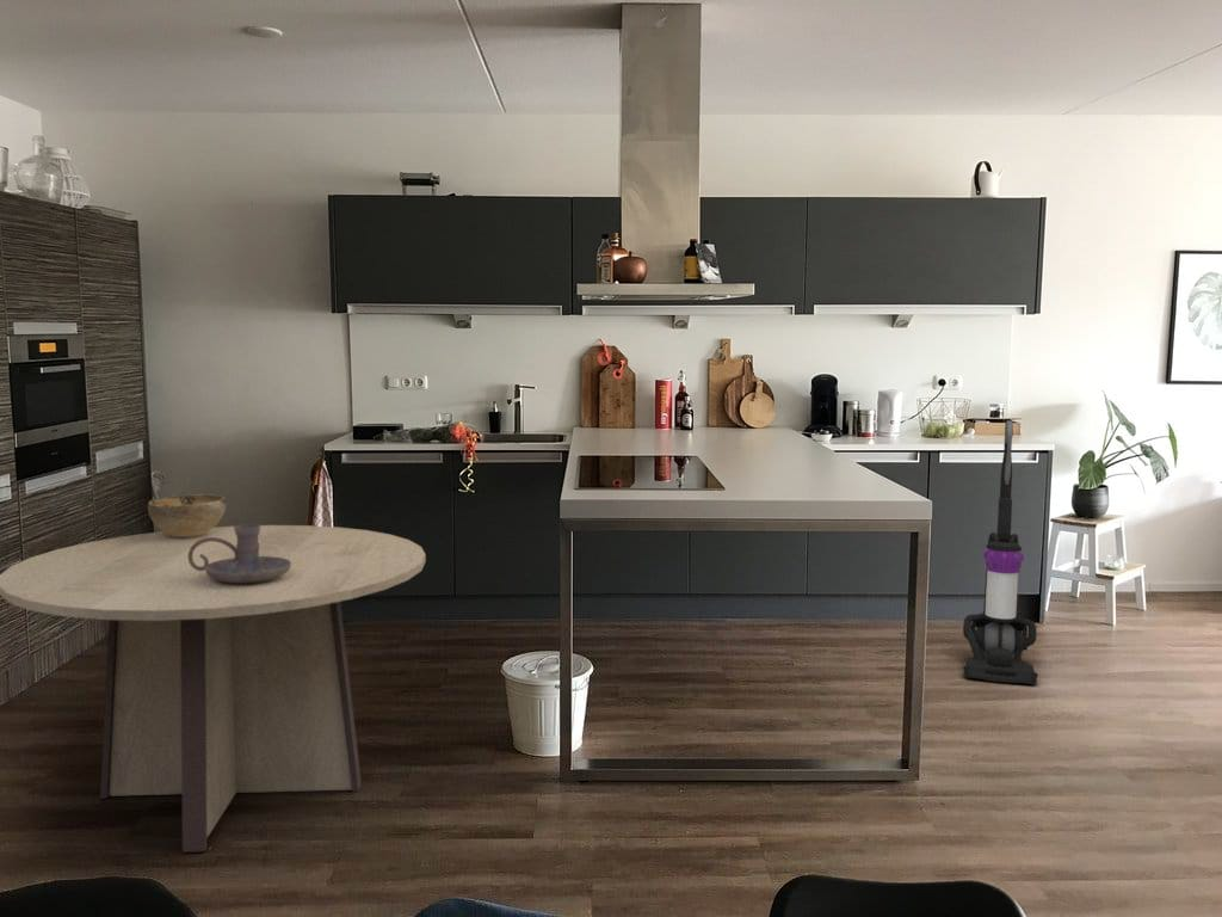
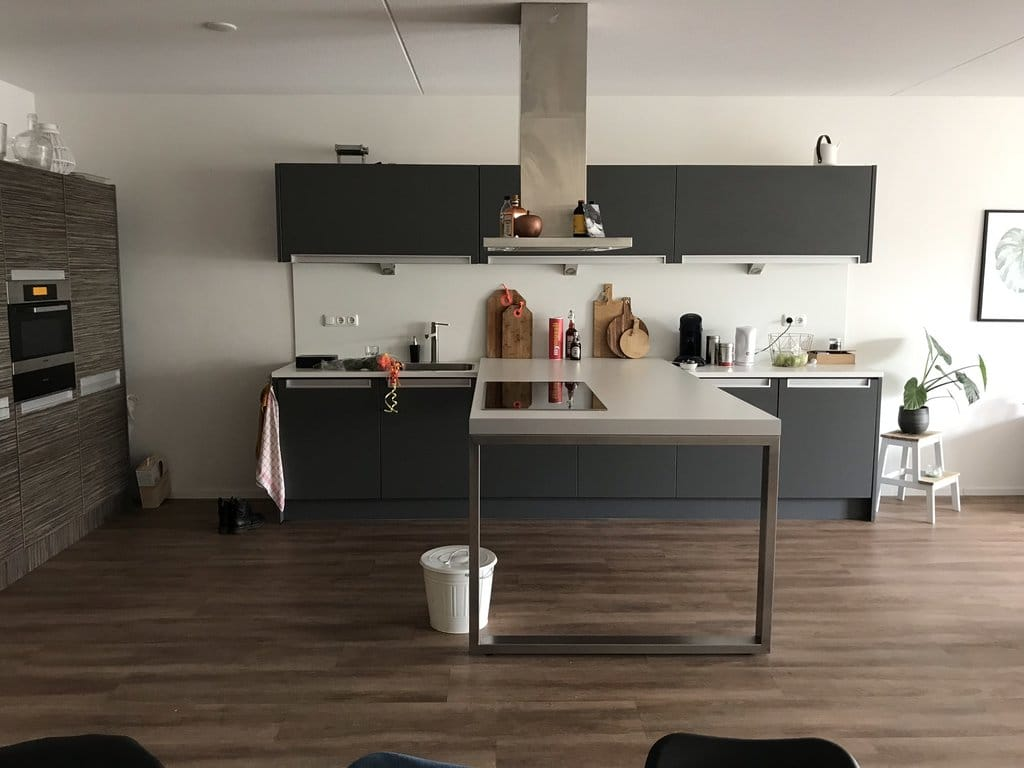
- candle holder [189,523,291,583]
- decorative bowl [147,493,228,537]
- vacuum cleaner [962,419,1038,685]
- dining table [0,524,427,854]
